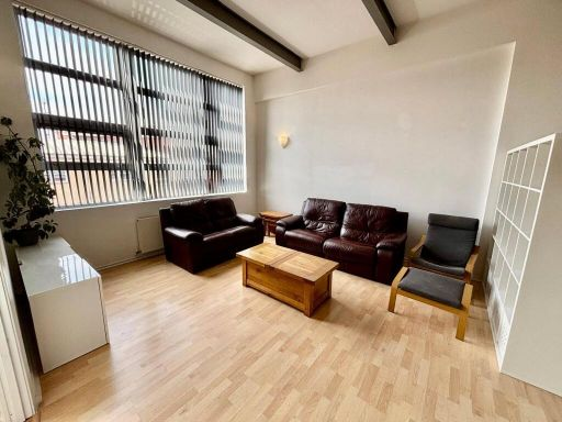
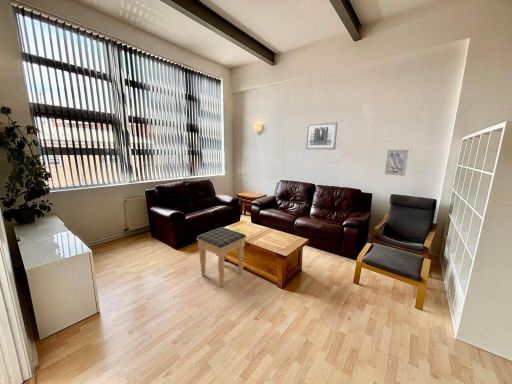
+ footstool [195,226,247,288]
+ wall art [384,149,409,177]
+ wall art [304,121,339,151]
